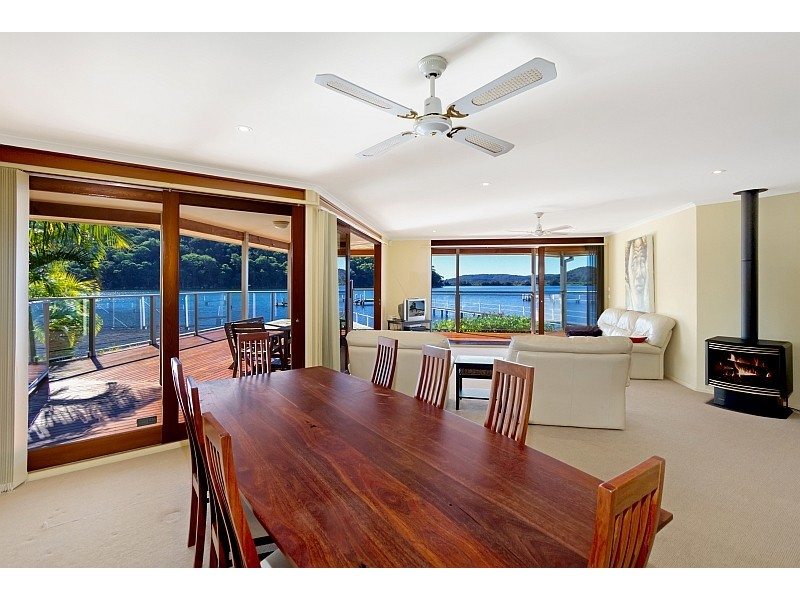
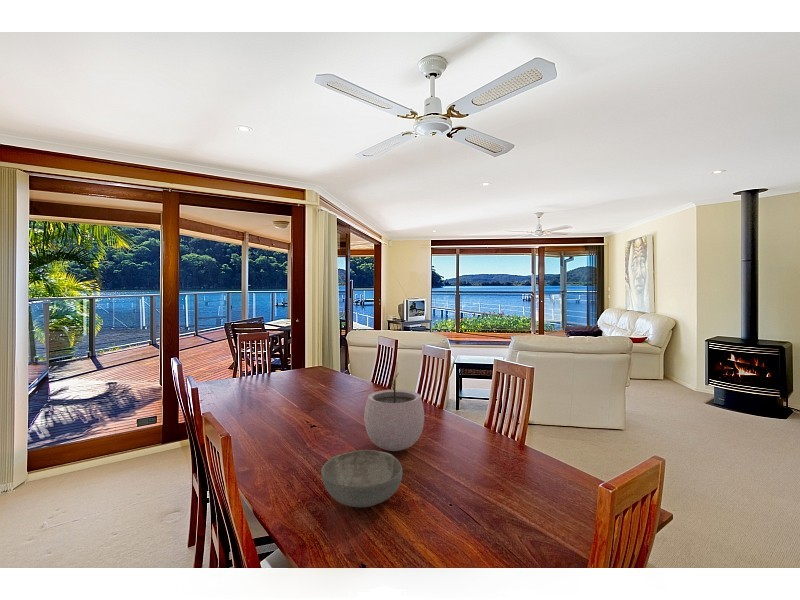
+ bowl [320,449,403,508]
+ plant pot [363,372,425,452]
